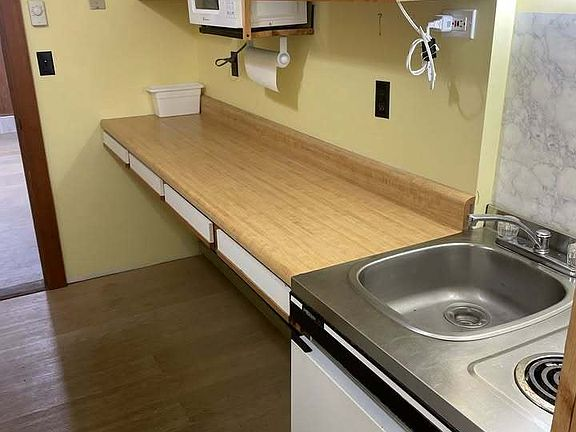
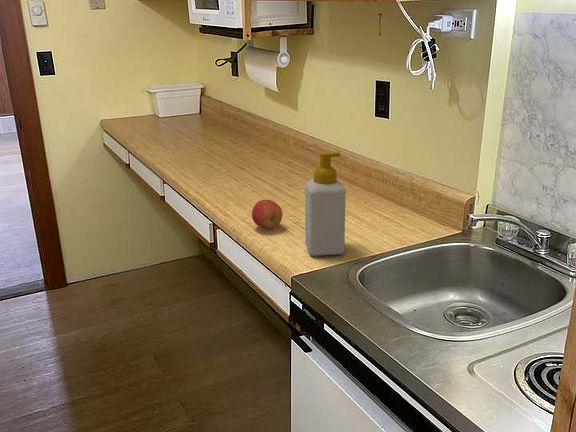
+ soap bottle [304,151,347,257]
+ apple [251,199,283,230]
